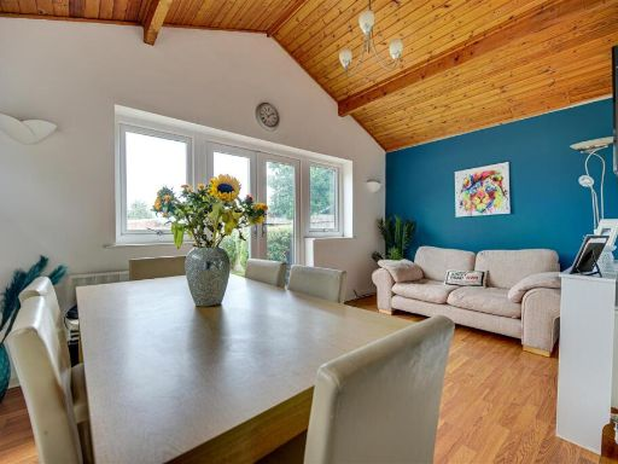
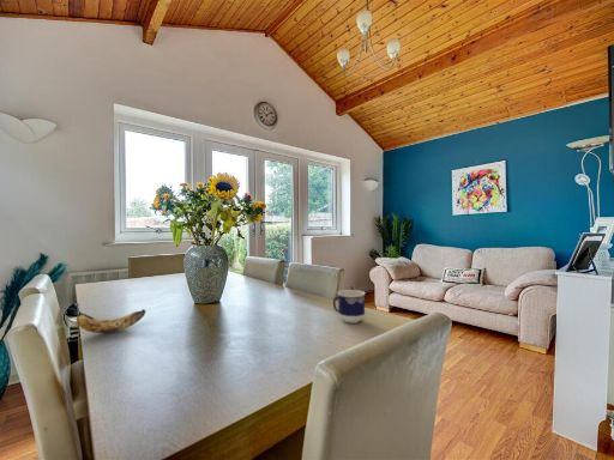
+ banana [73,302,146,334]
+ cup [332,289,366,325]
